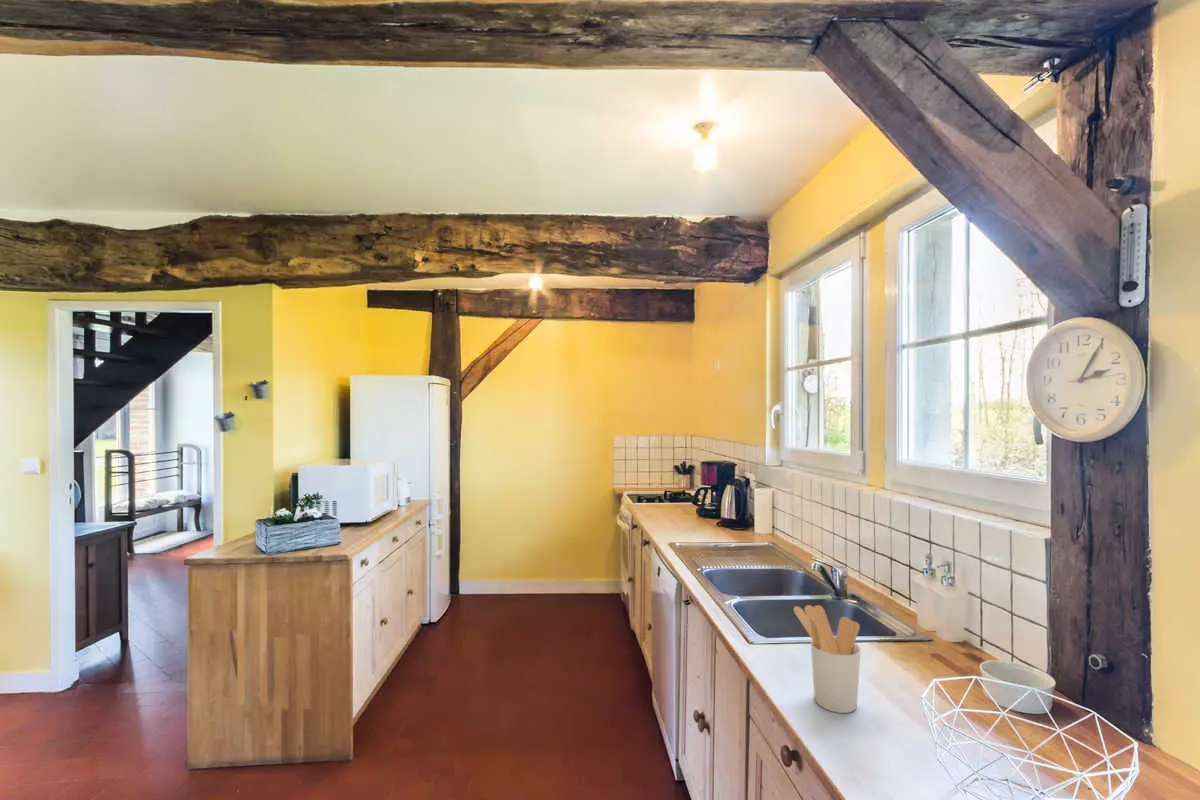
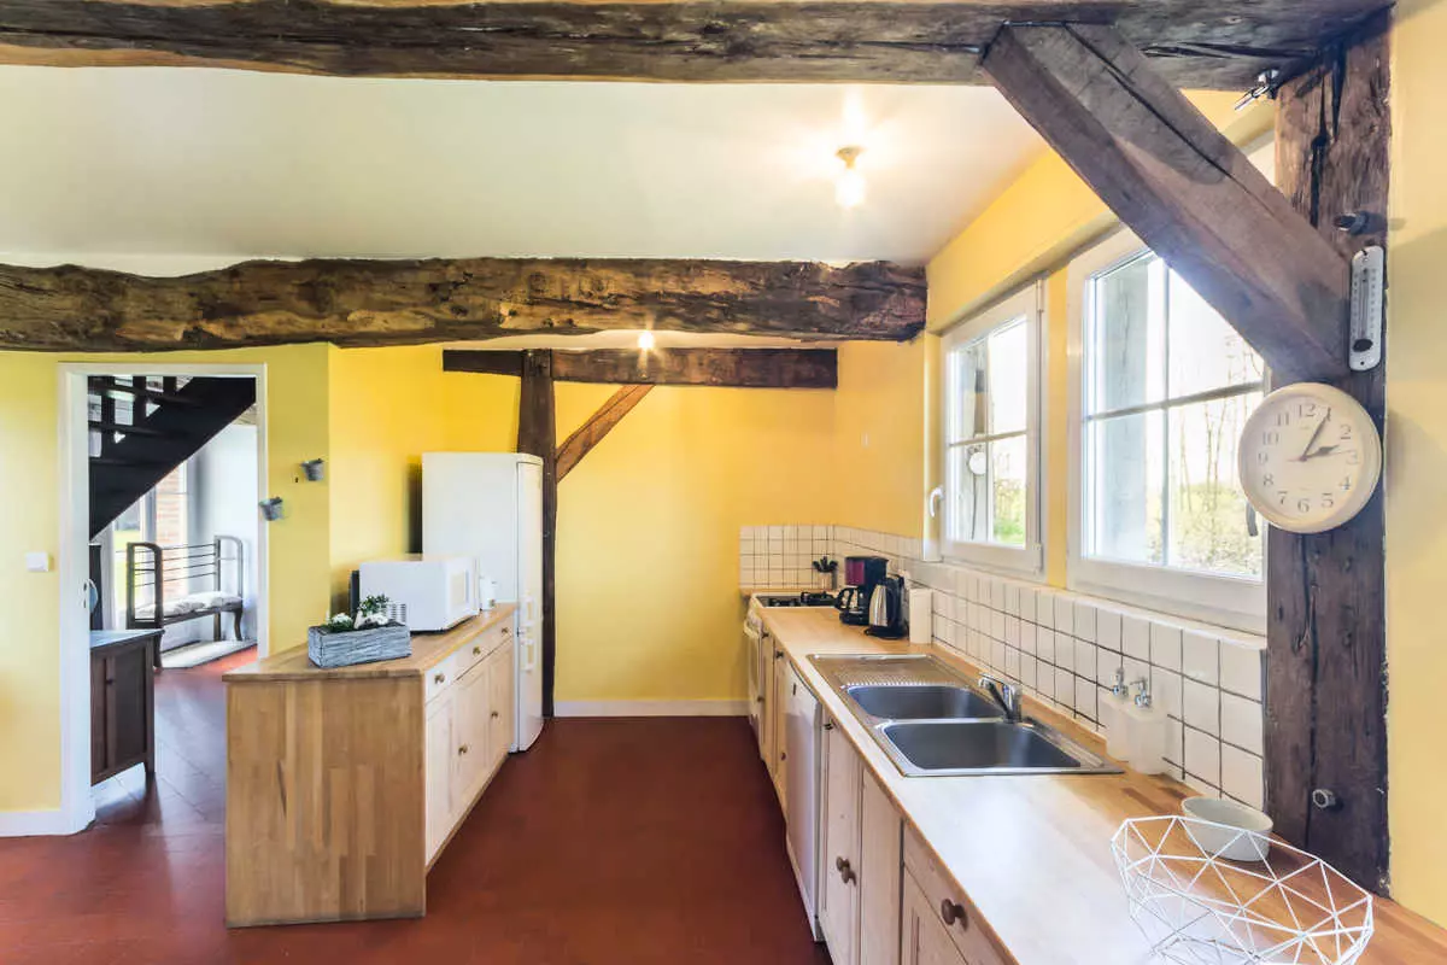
- utensil holder [793,604,862,714]
